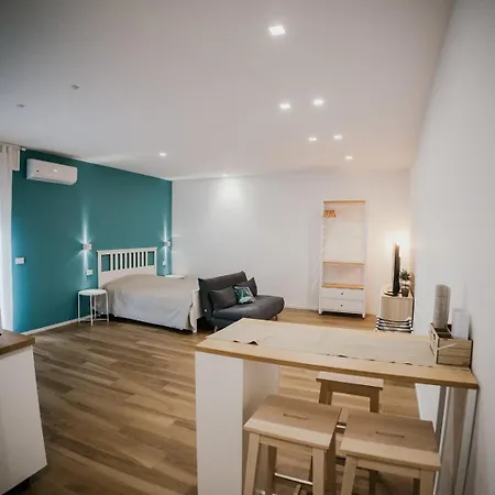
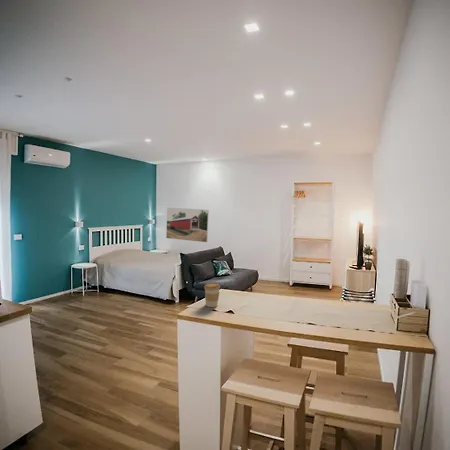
+ coffee cup [203,281,221,308]
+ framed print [165,207,210,243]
